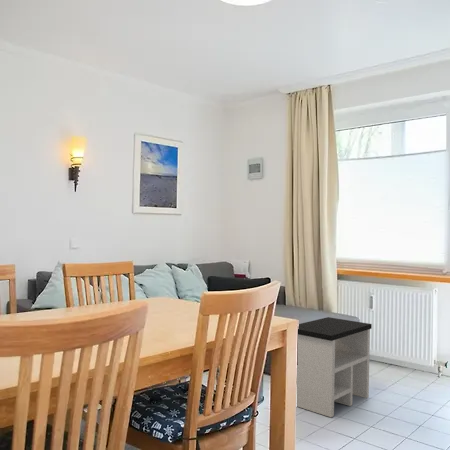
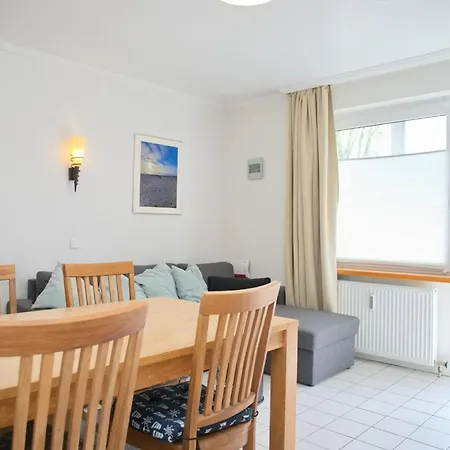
- side table [296,316,373,418]
